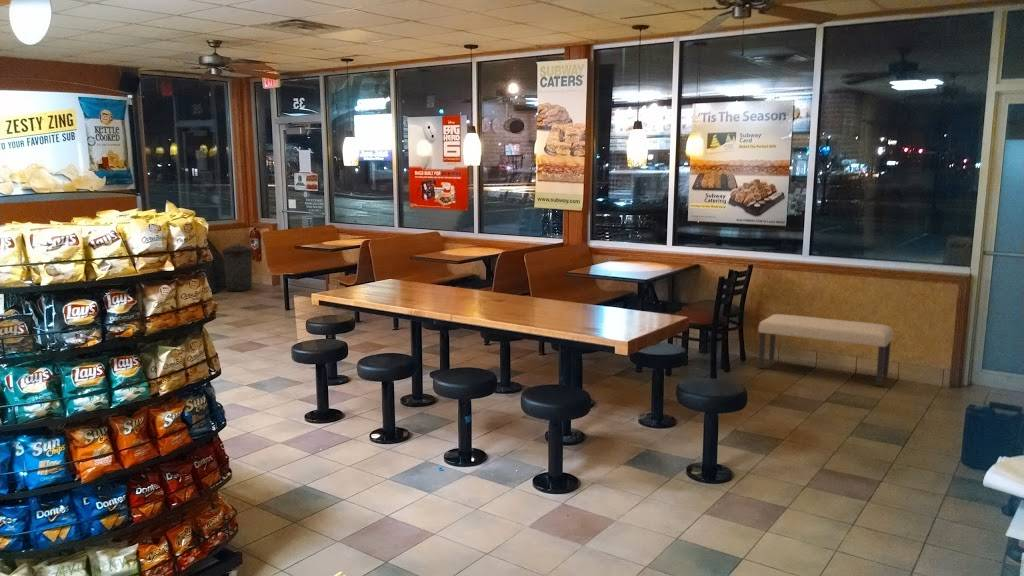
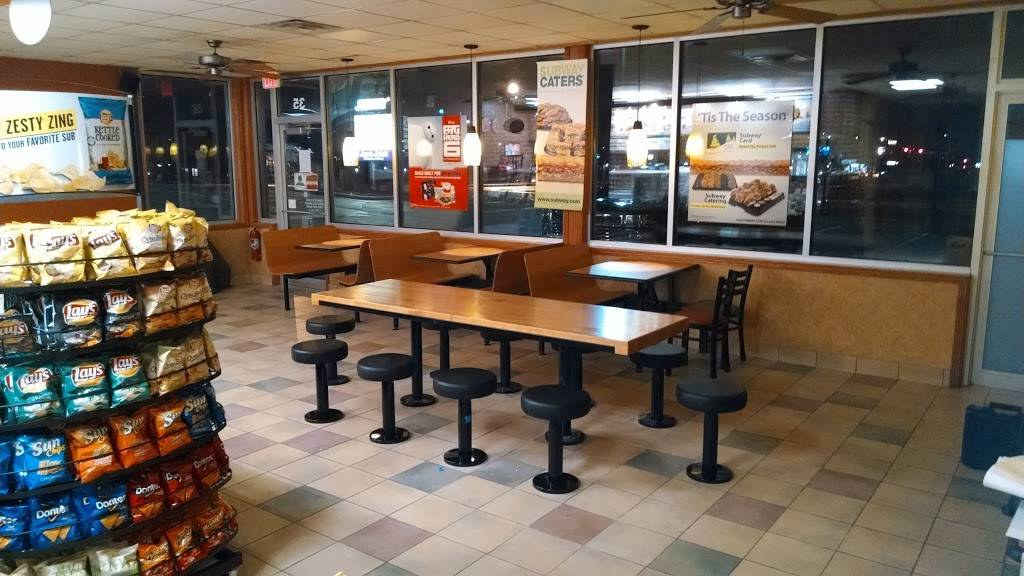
- bench [757,313,894,387]
- trash can [220,242,255,292]
